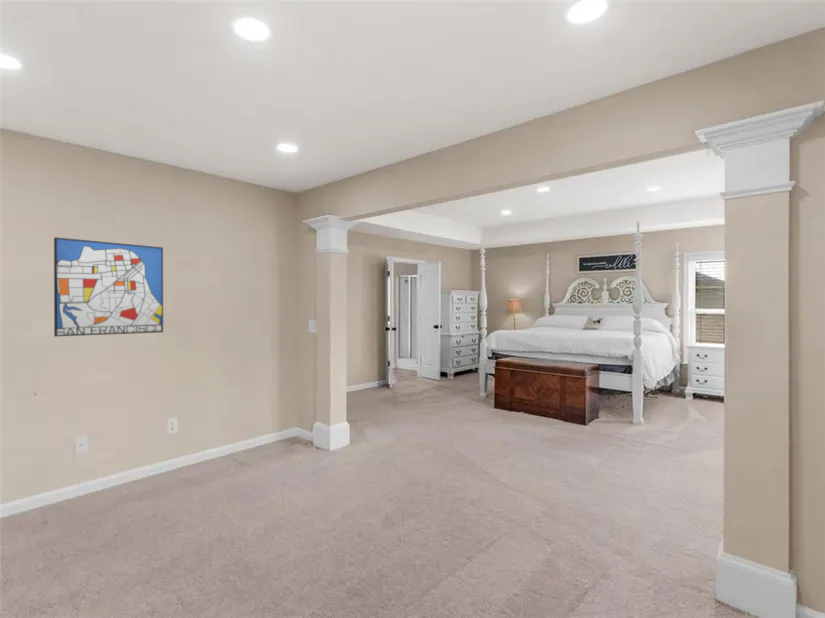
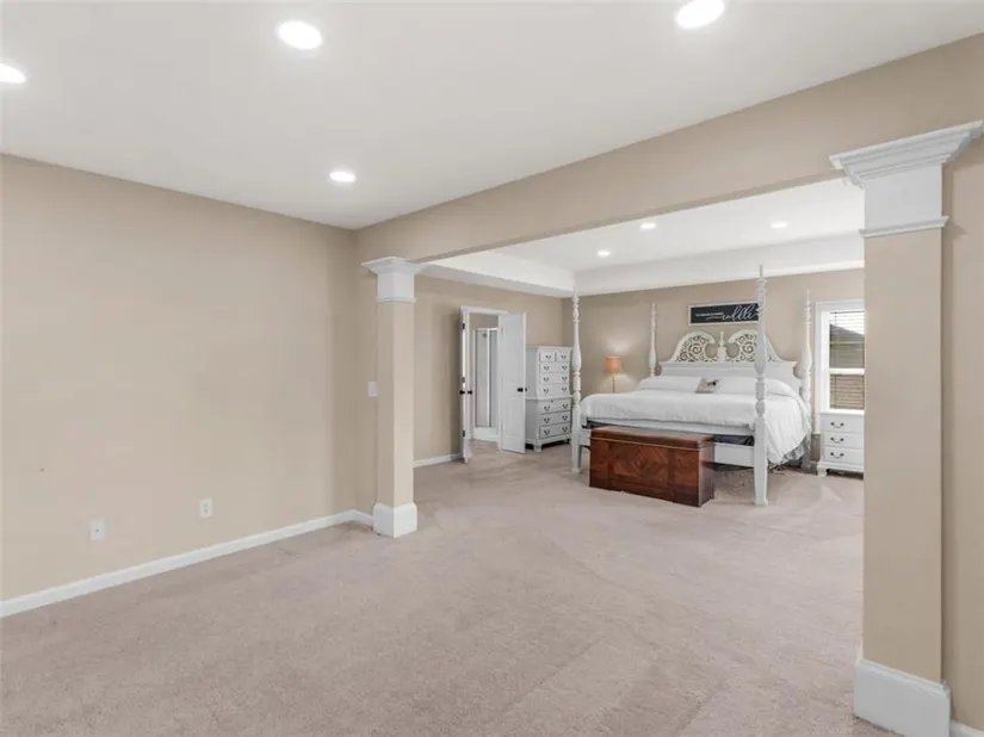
- wall art [53,236,164,338]
